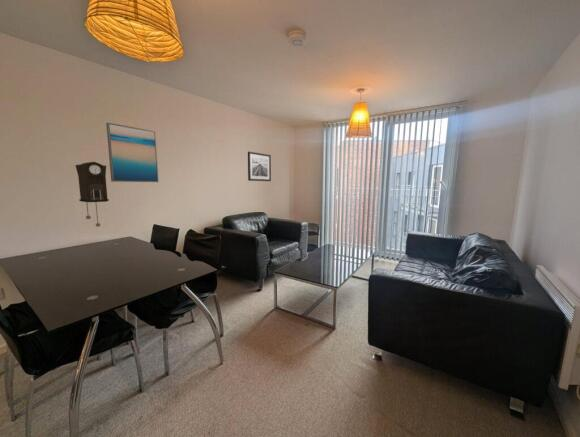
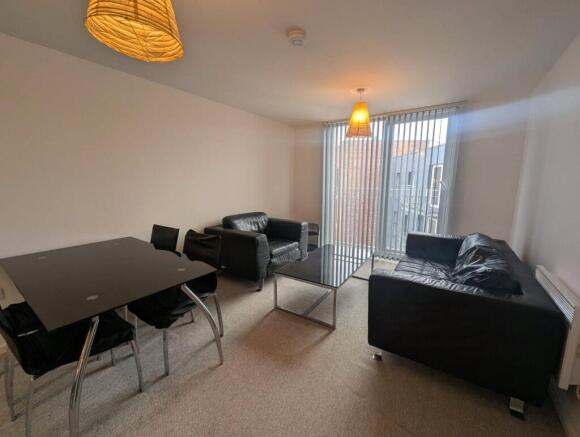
- wall art [105,122,160,183]
- pendulum clock [74,161,110,228]
- wall art [247,151,272,182]
